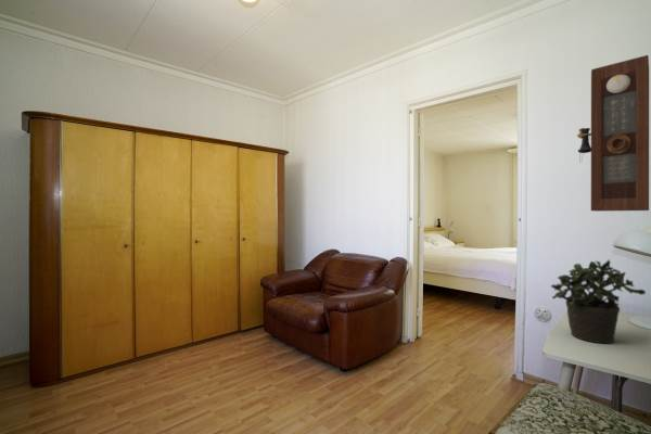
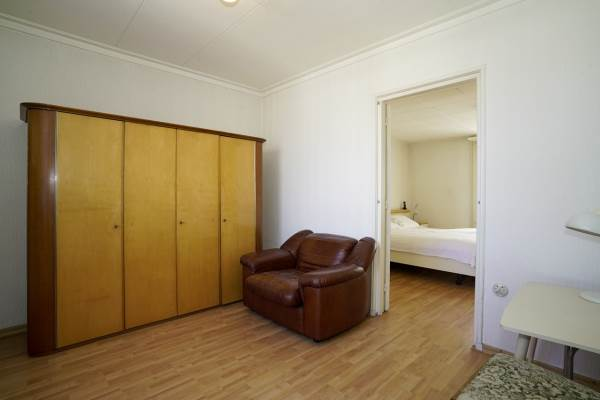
- potted plant [550,258,647,345]
- pendulum clock [576,54,650,213]
